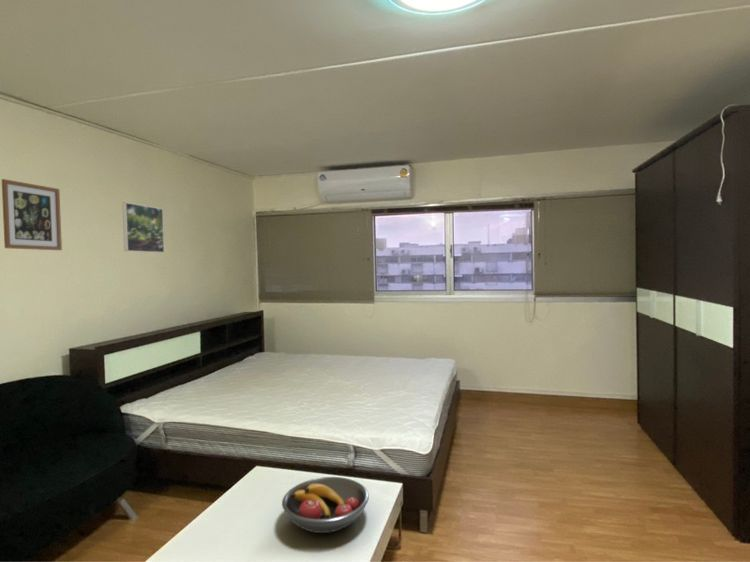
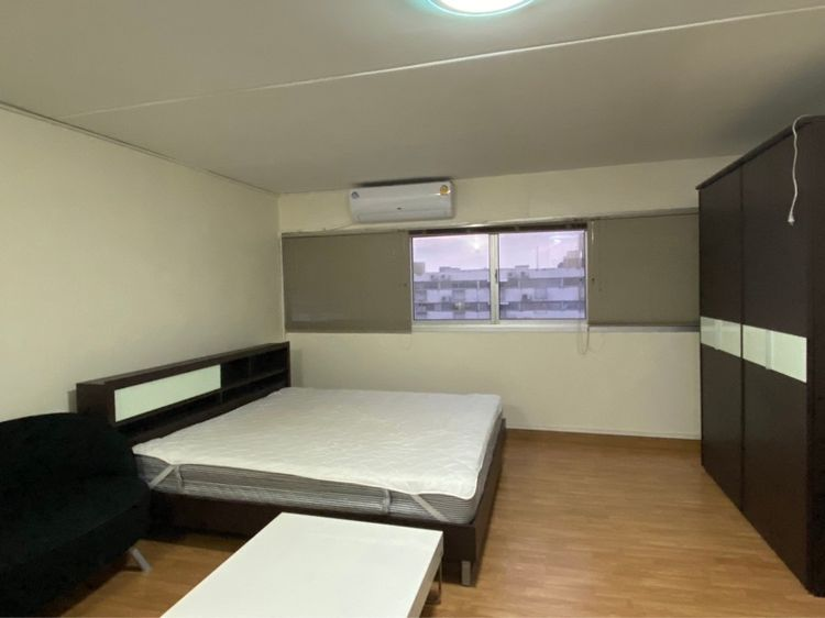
- wall art [1,178,63,251]
- fruit bowl [281,476,370,534]
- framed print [121,201,165,254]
